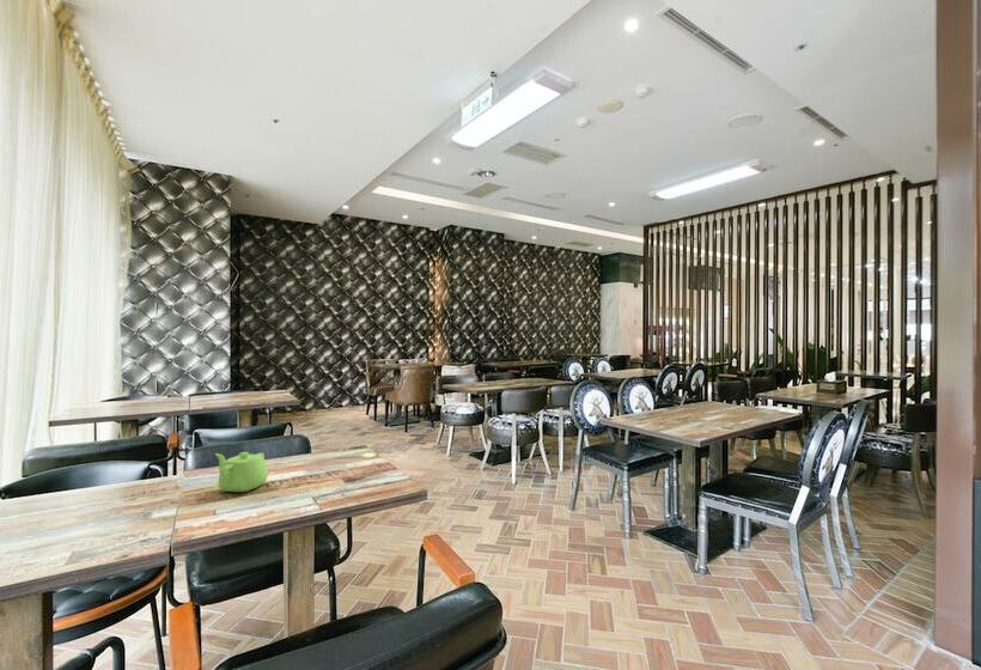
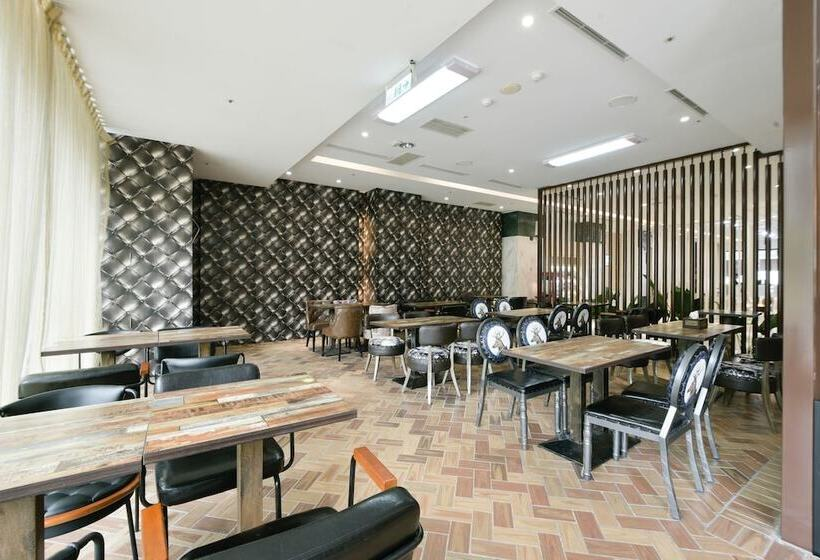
- teapot [214,451,269,493]
